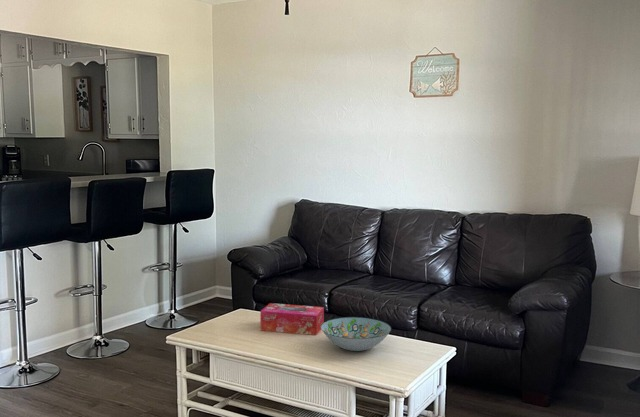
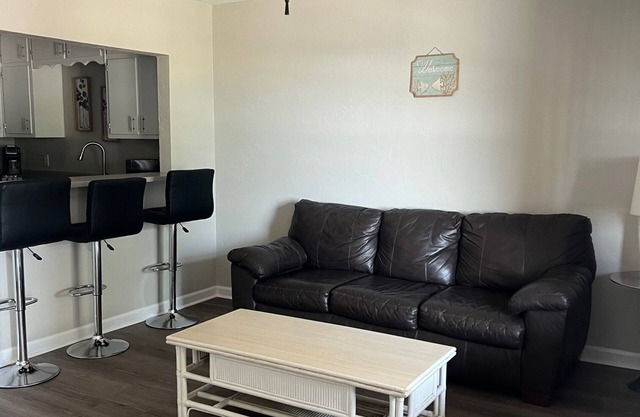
- tissue box [259,302,325,336]
- decorative bowl [321,316,392,352]
